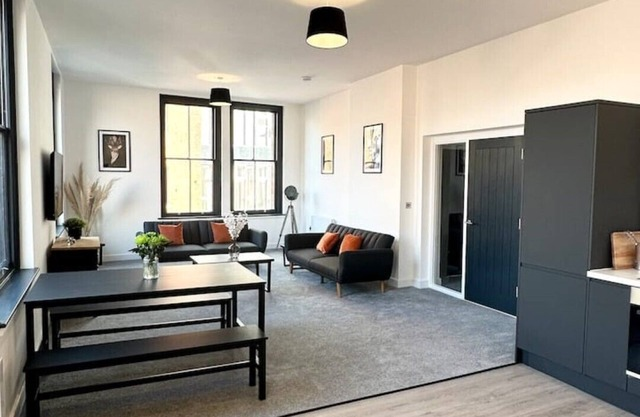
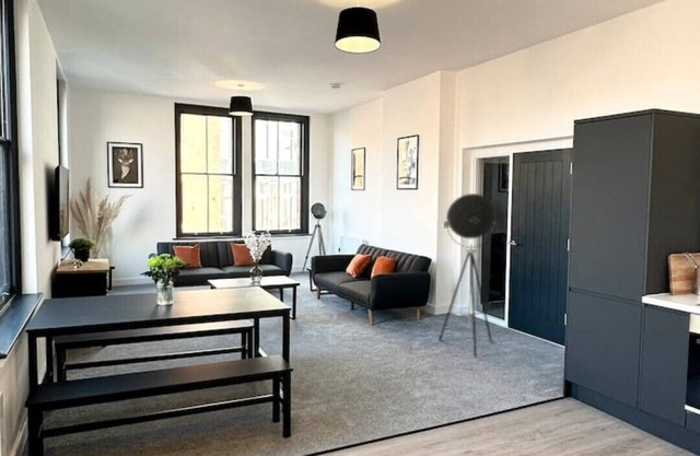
+ floor lamp [438,192,498,358]
